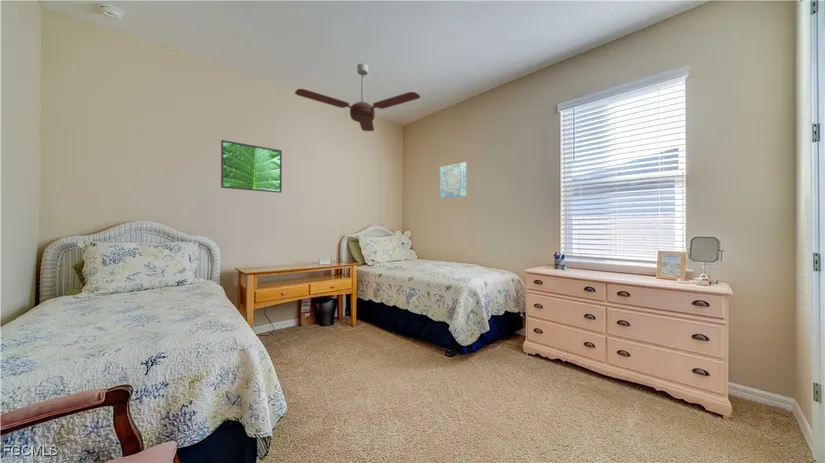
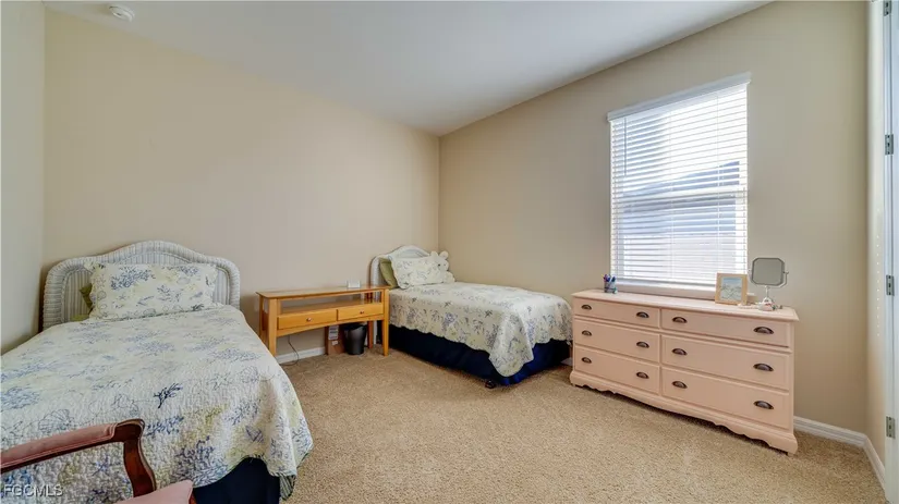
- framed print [220,139,283,194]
- wall art [439,161,467,199]
- ceiling fan [294,63,421,132]
